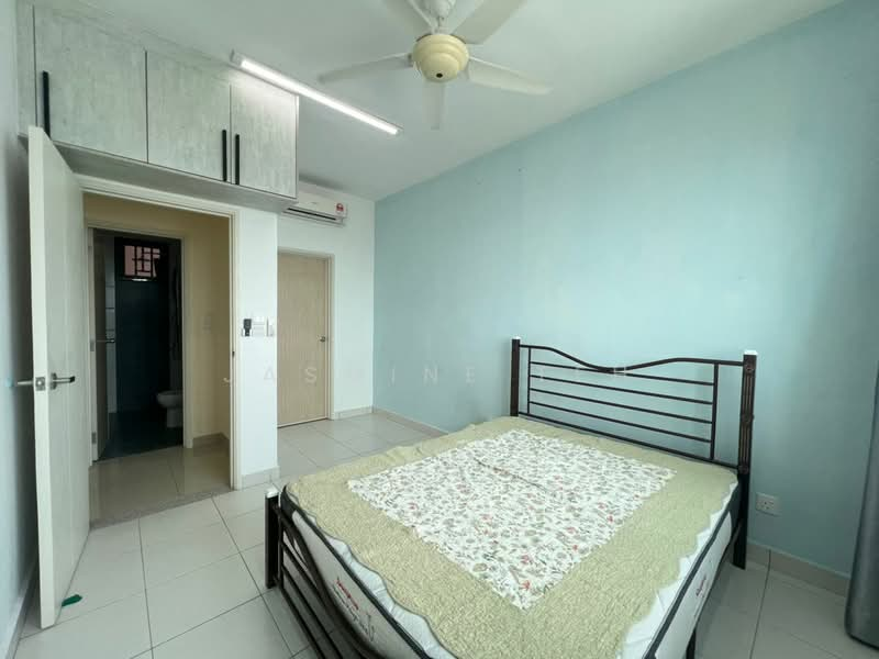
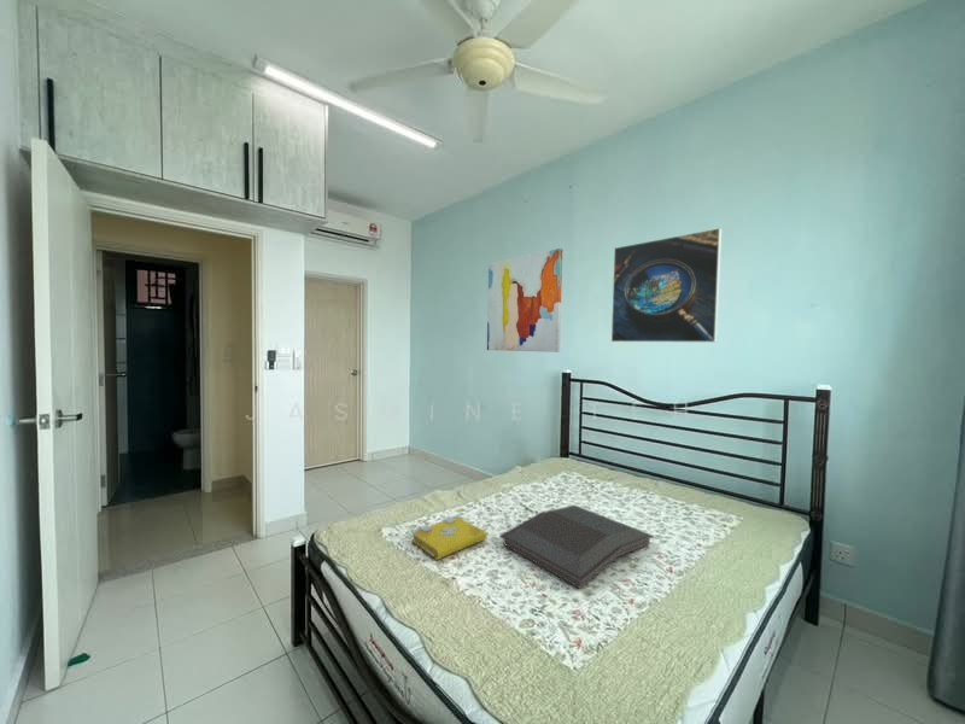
+ serving tray [498,504,655,590]
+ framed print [610,227,723,344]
+ spell book [410,514,489,561]
+ wall art [486,247,563,354]
